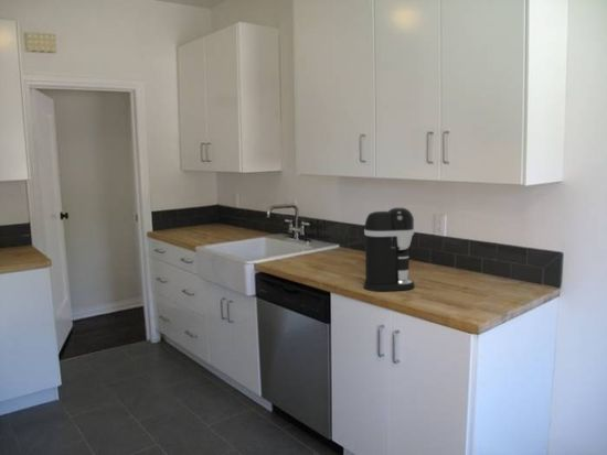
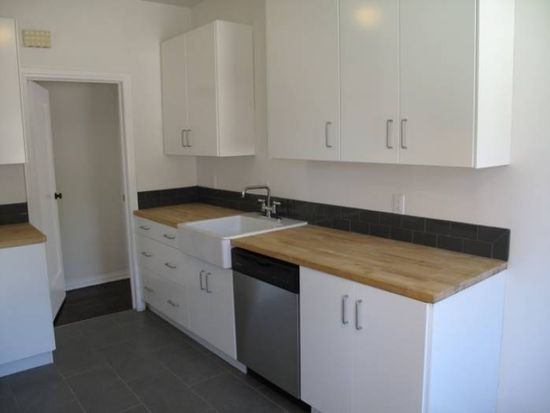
- coffee maker [362,206,416,292]
